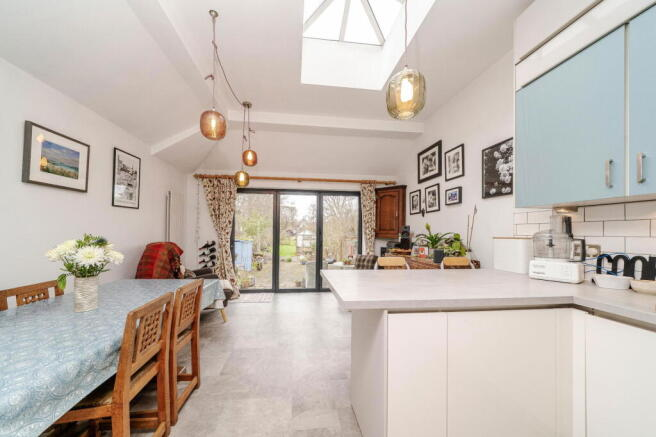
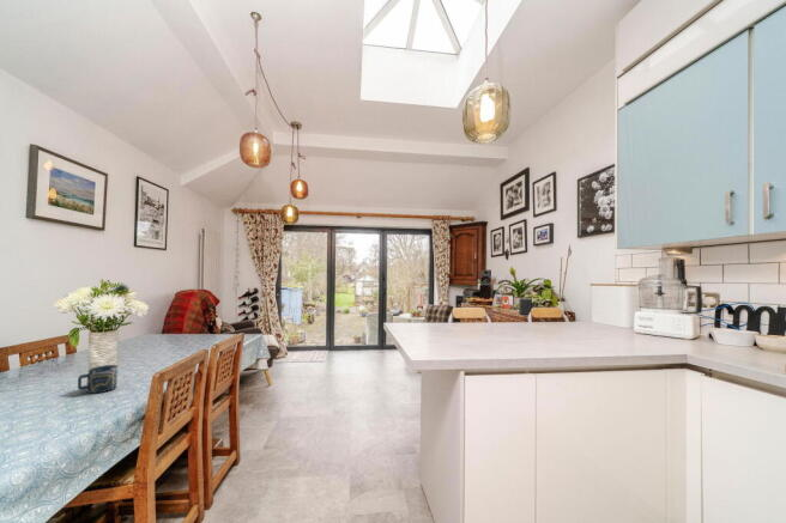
+ cup [77,364,119,395]
